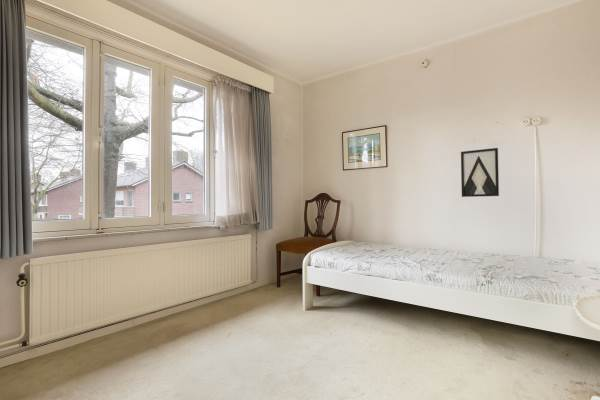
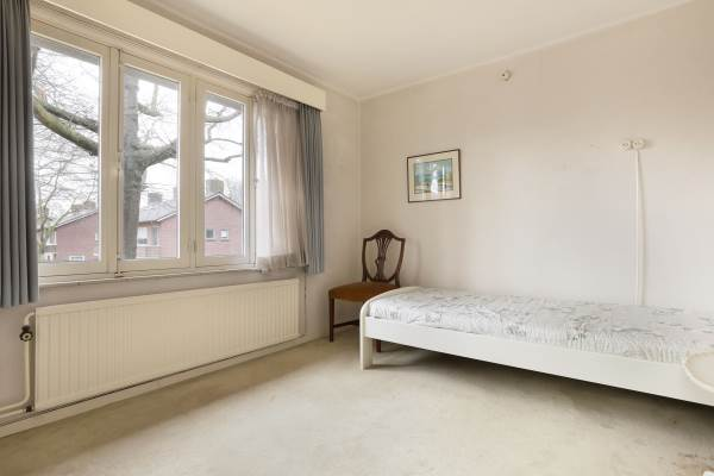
- wall art [460,147,500,198]
